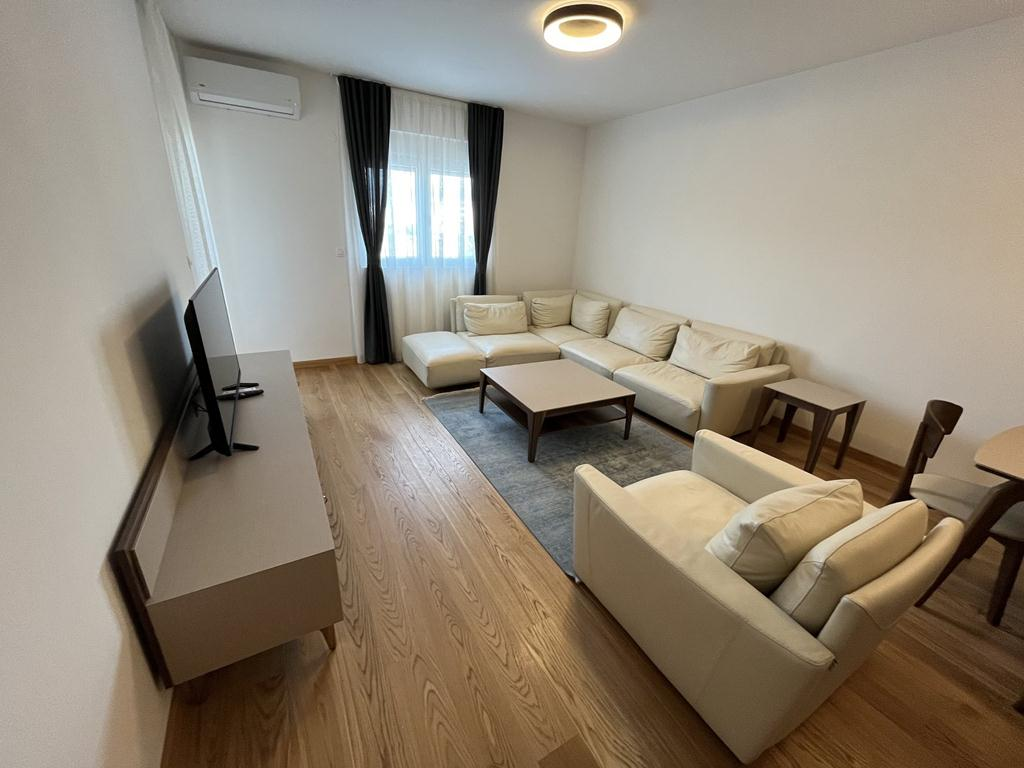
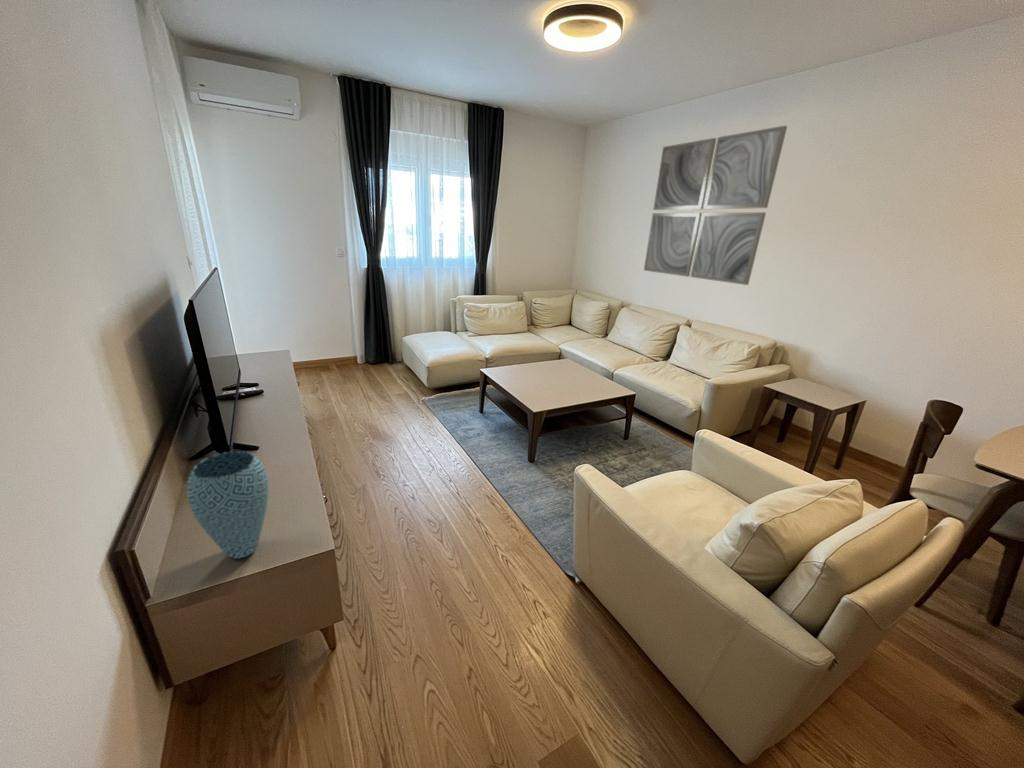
+ wall art [643,125,788,286]
+ vase [186,450,270,560]
